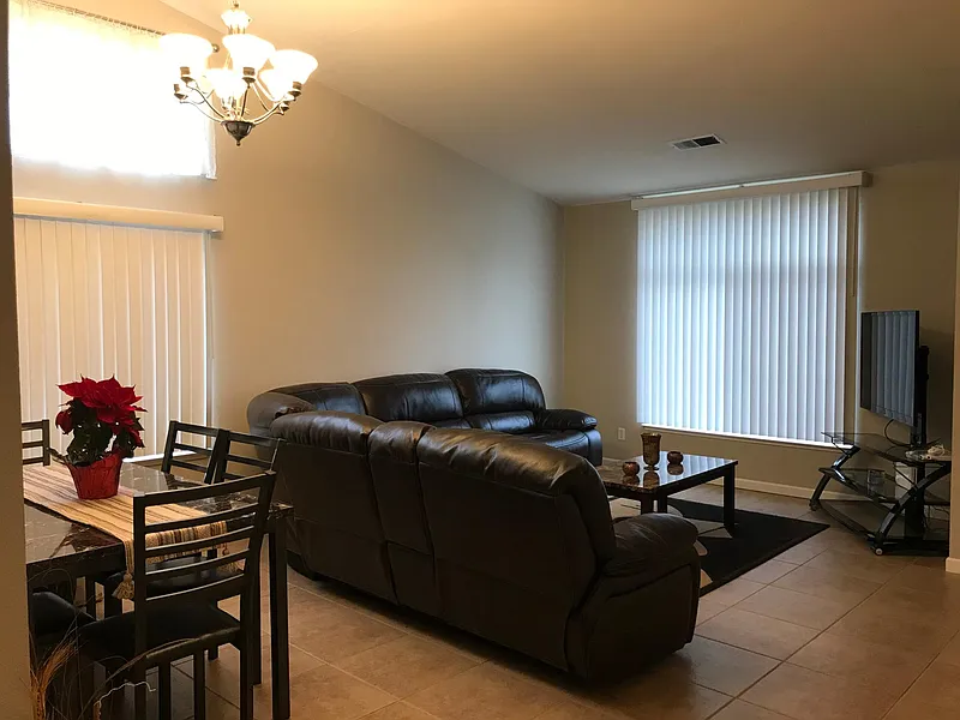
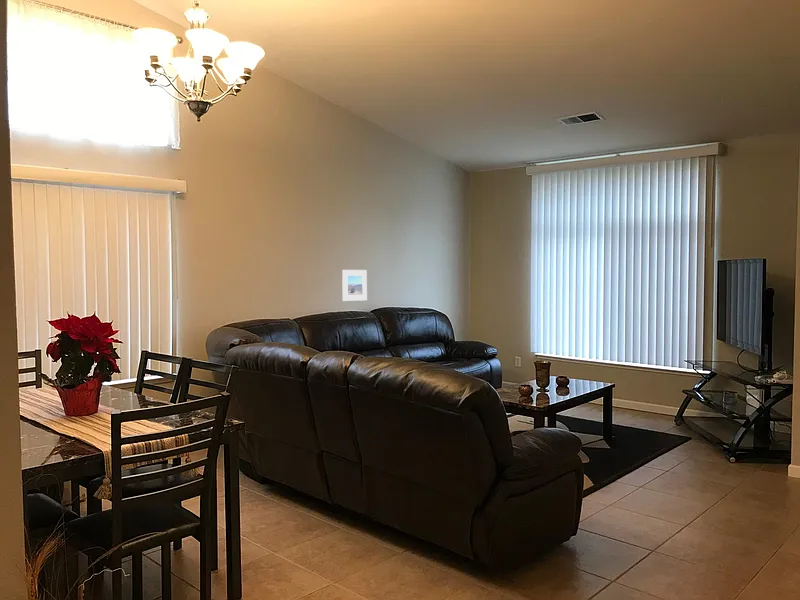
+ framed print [341,269,368,302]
